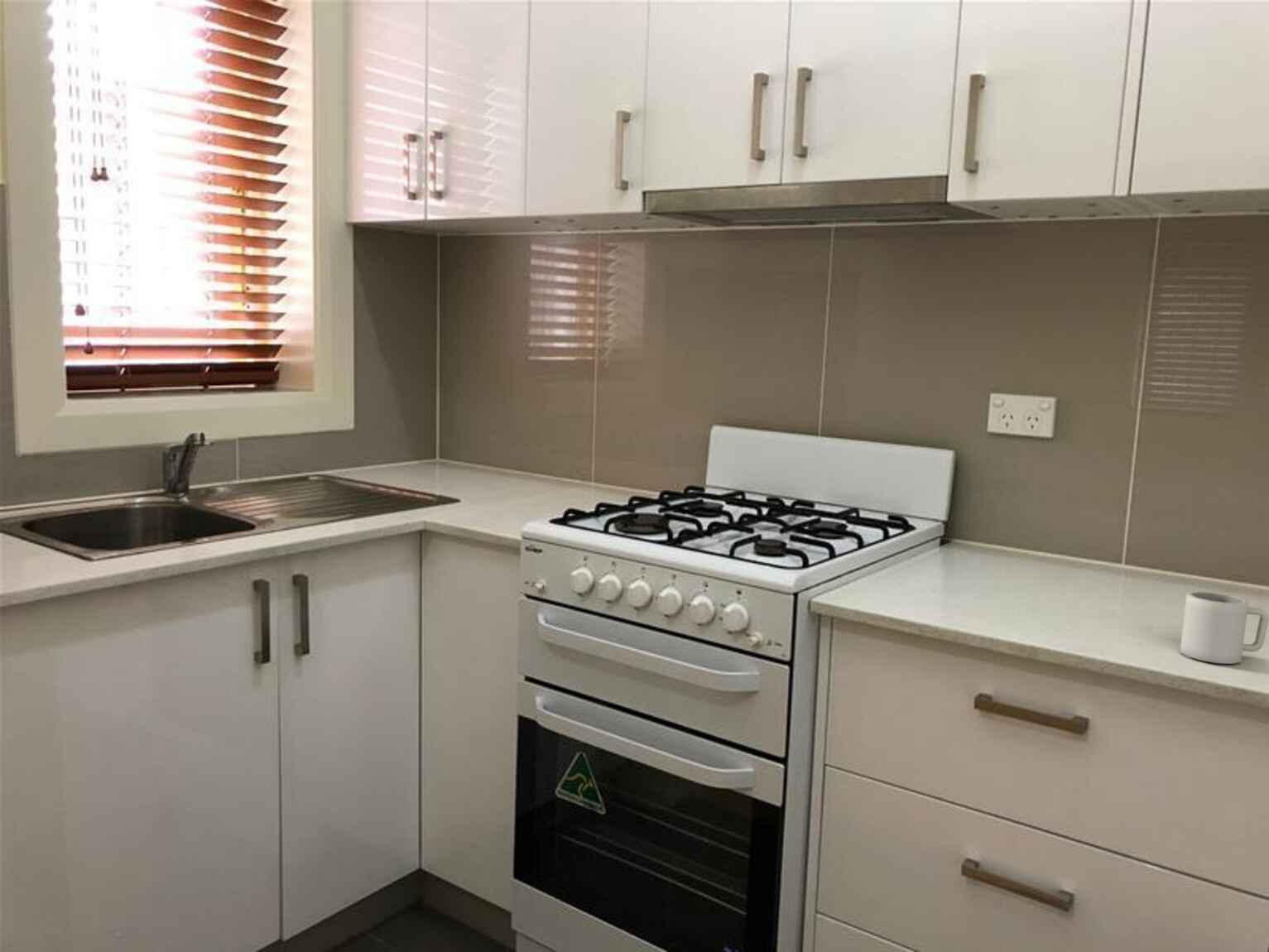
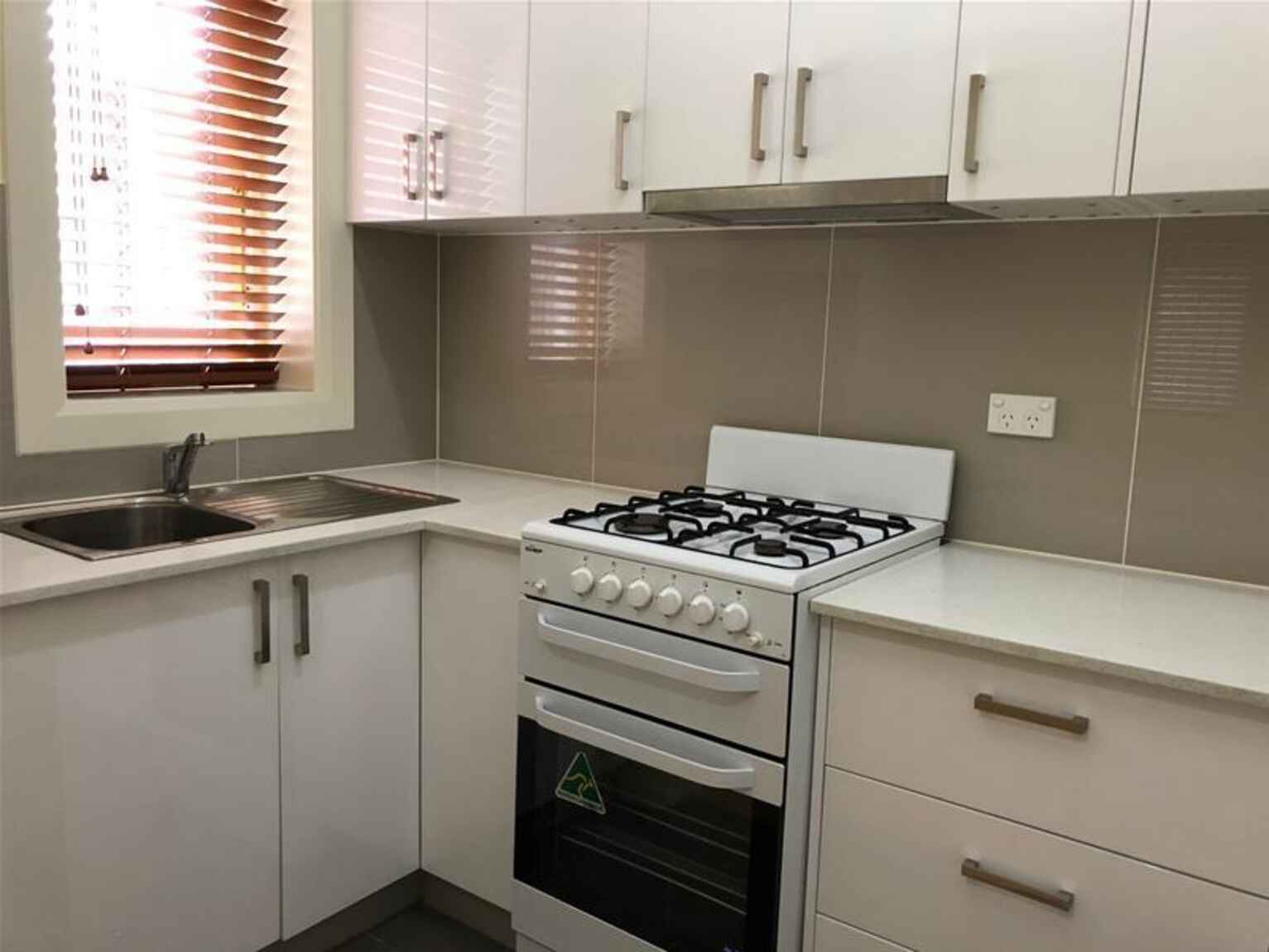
- cup [1180,590,1269,665]
